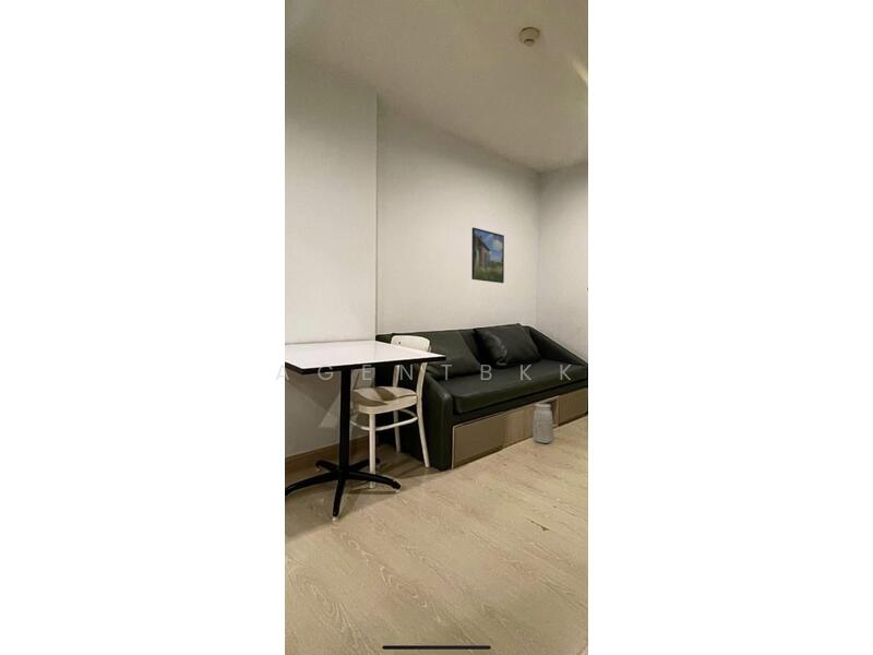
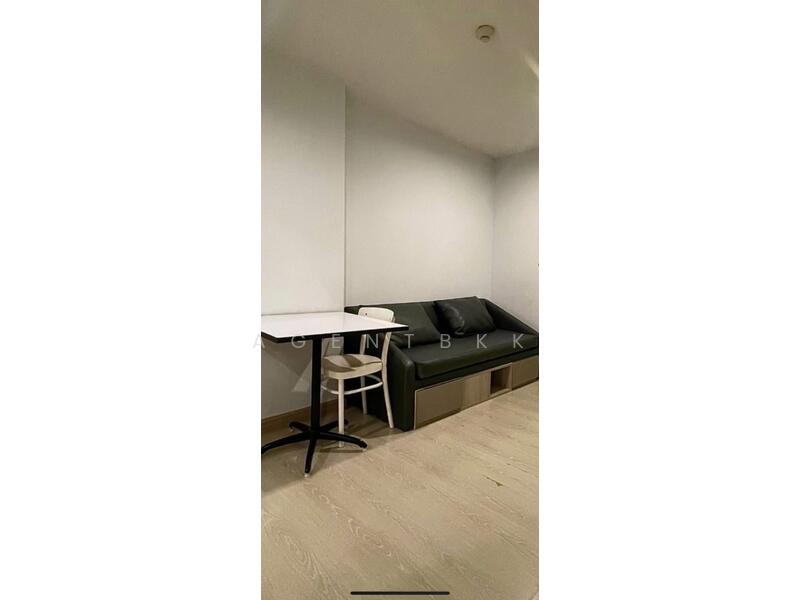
- vase [531,403,554,444]
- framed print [470,227,505,284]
